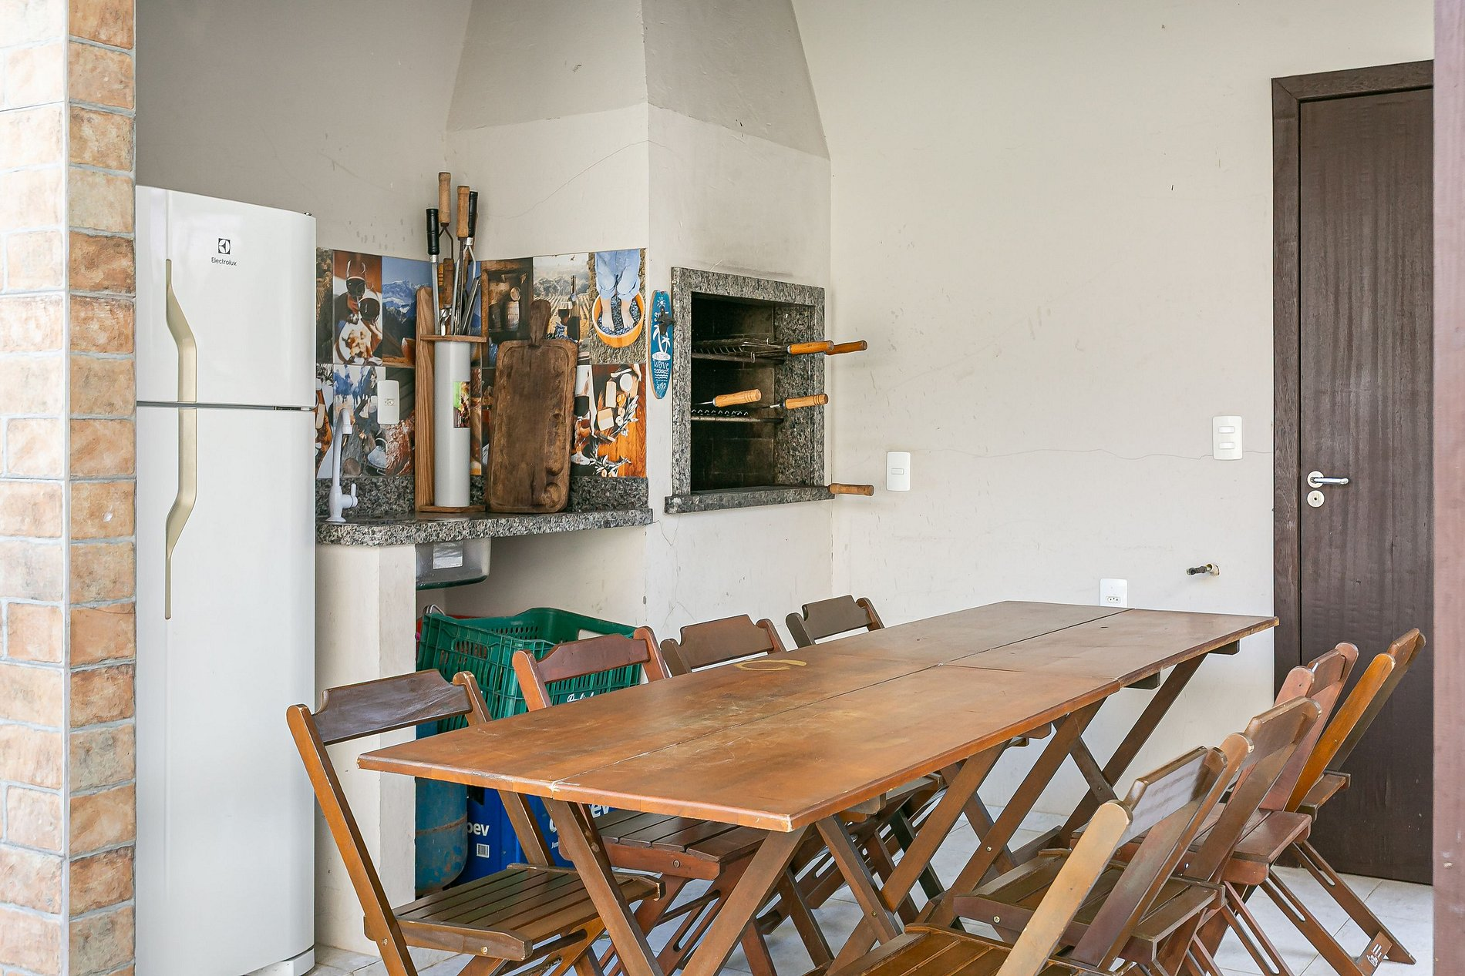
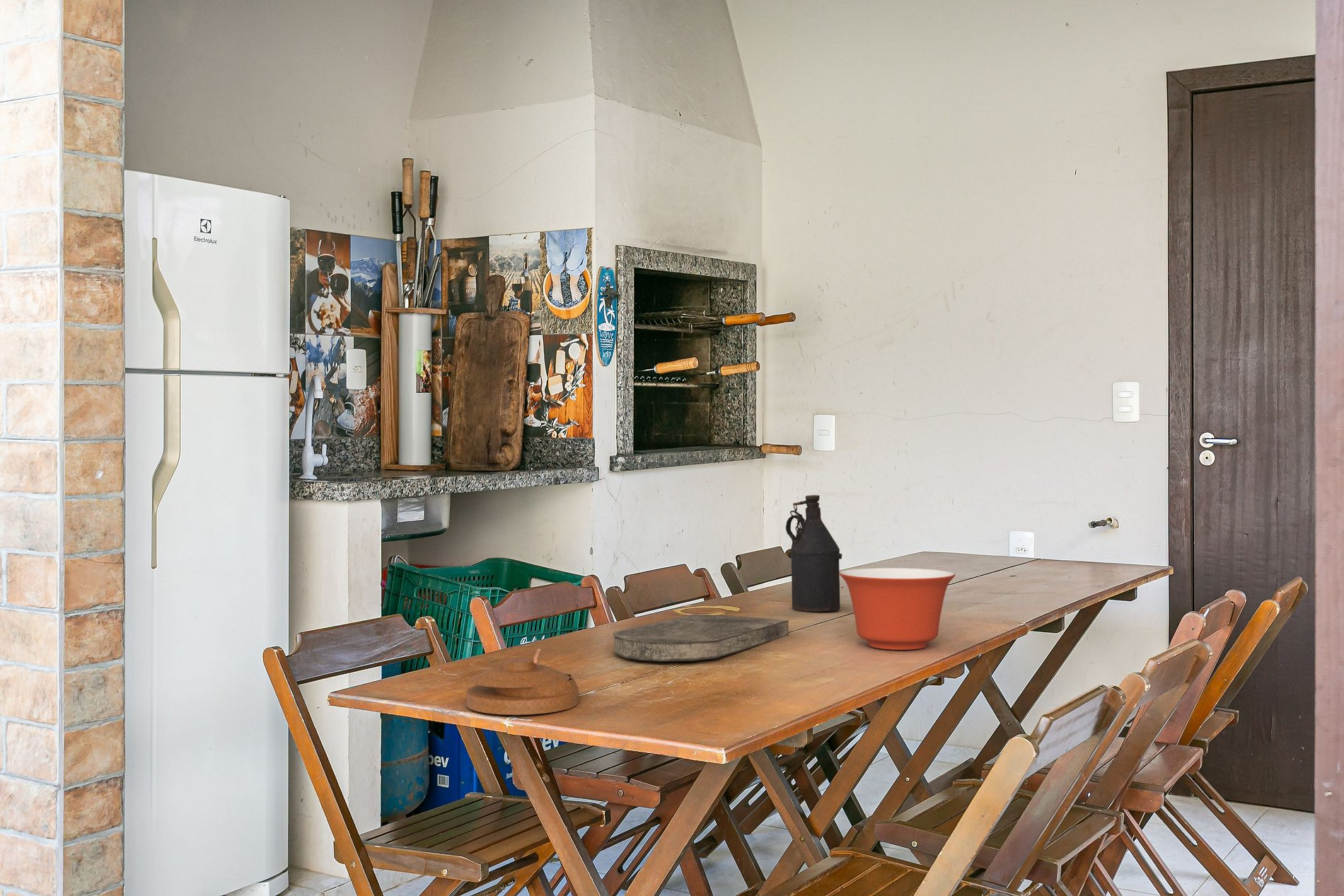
+ cutting board [613,613,789,662]
+ bottle [785,494,842,612]
+ ashtray [466,648,579,716]
+ mixing bowl [840,567,956,651]
